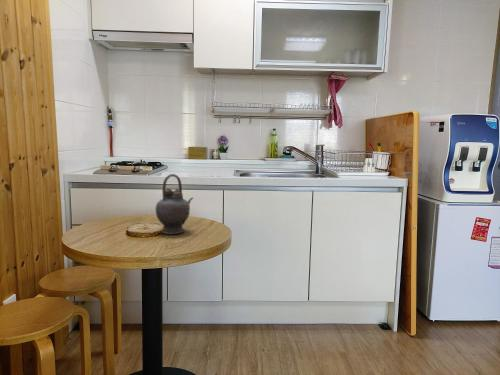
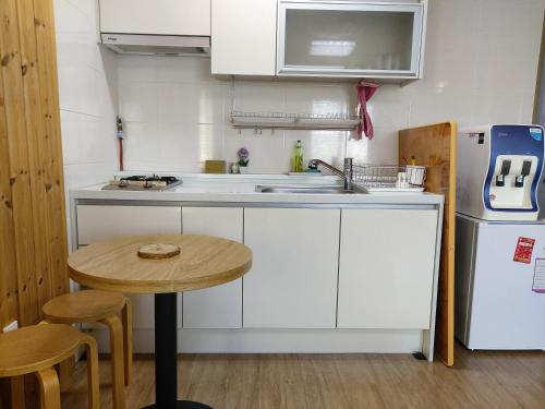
- teapot [154,173,194,235]
